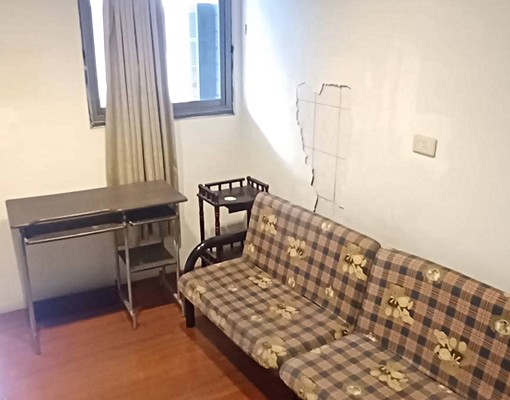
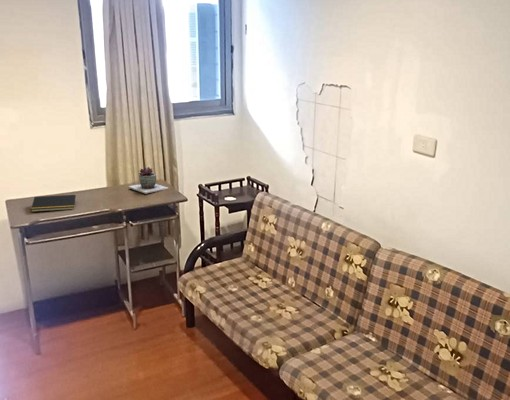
+ succulent plant [128,166,169,195]
+ notepad [30,194,77,213]
